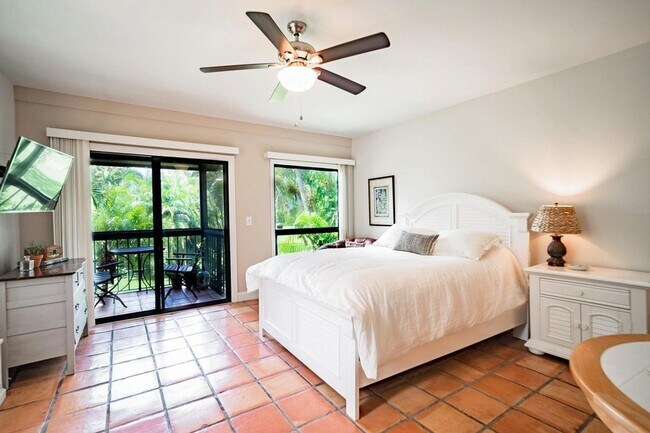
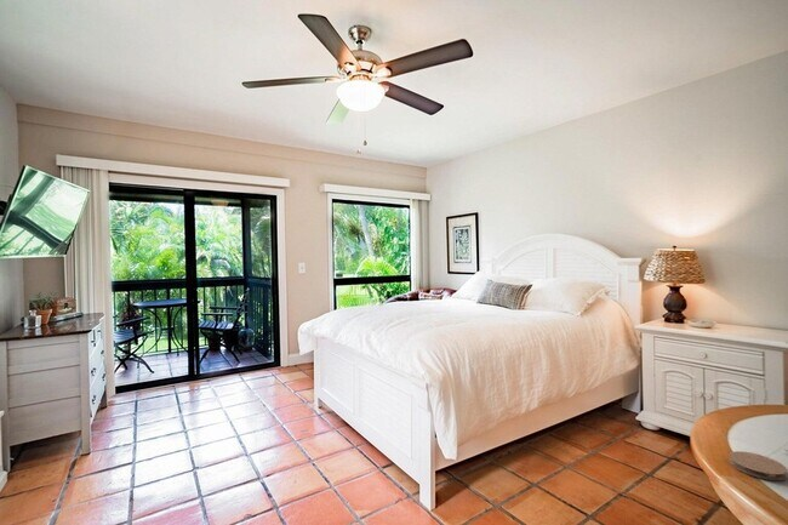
+ coaster [727,450,788,481]
